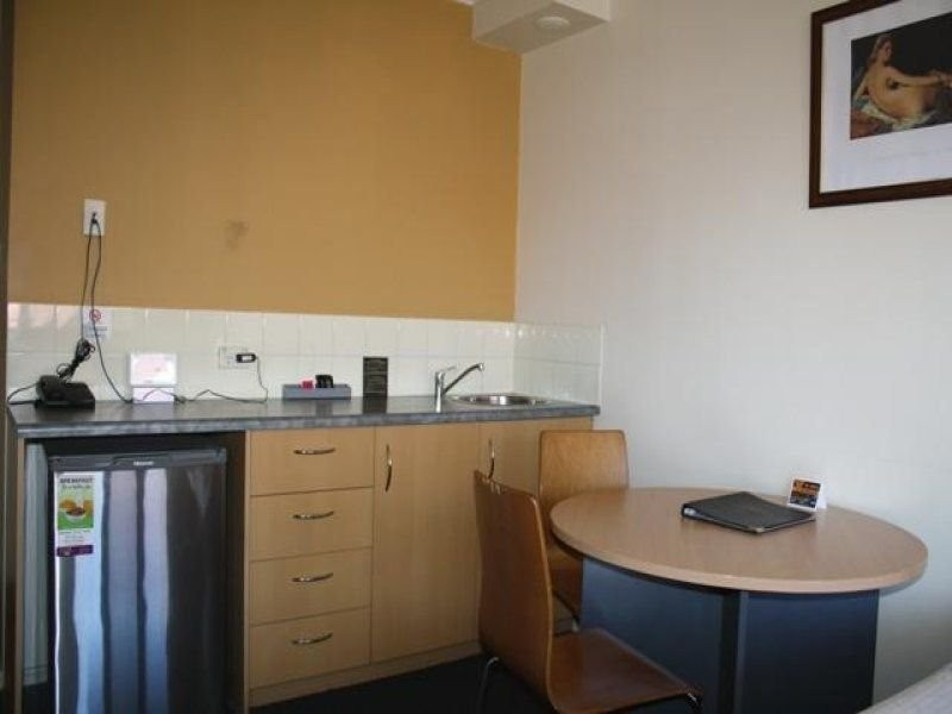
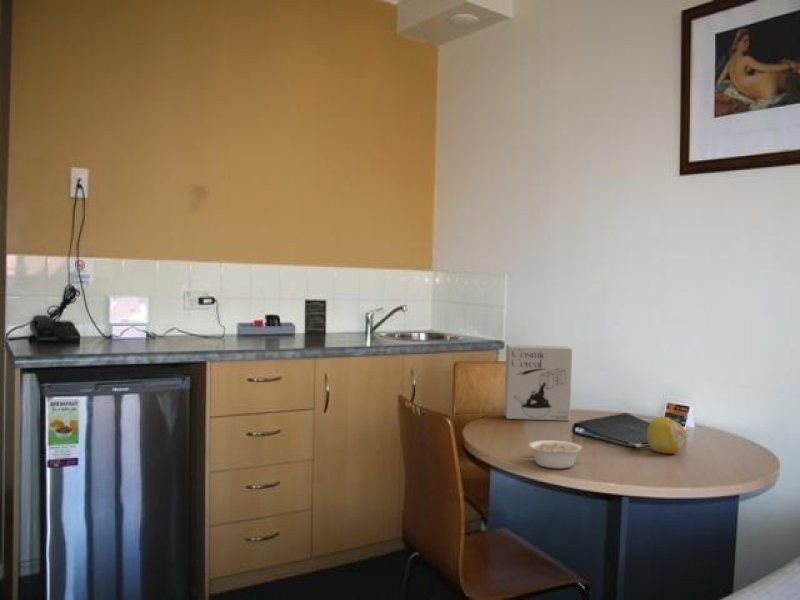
+ fruit [646,416,686,455]
+ legume [527,439,593,469]
+ cereal box [503,344,573,422]
